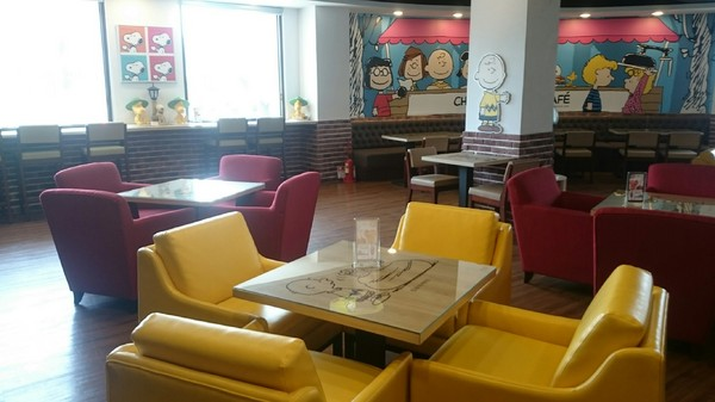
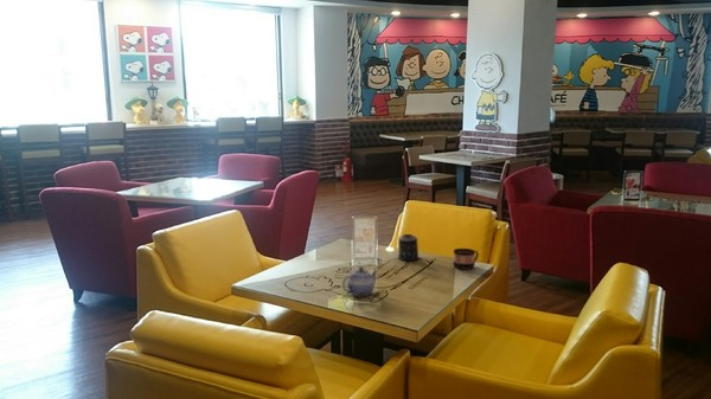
+ candle [397,233,419,262]
+ cup [451,247,480,271]
+ teapot [341,266,379,297]
